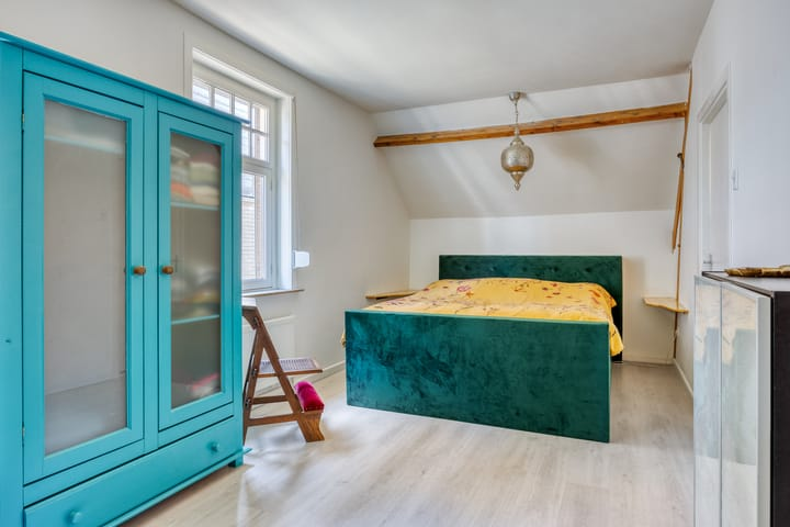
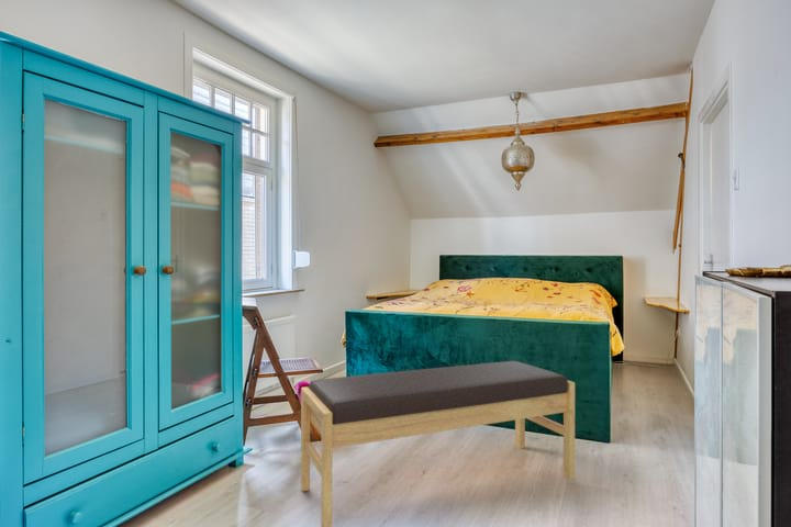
+ bench [300,360,576,527]
